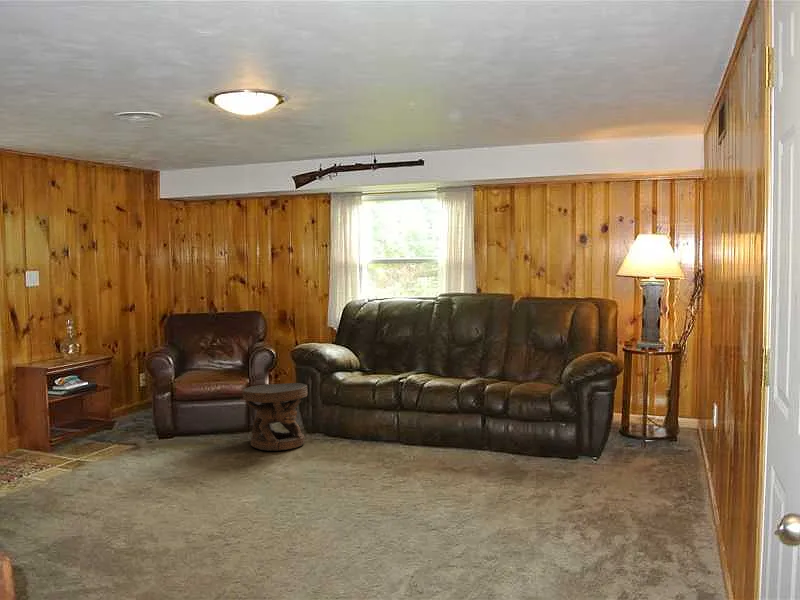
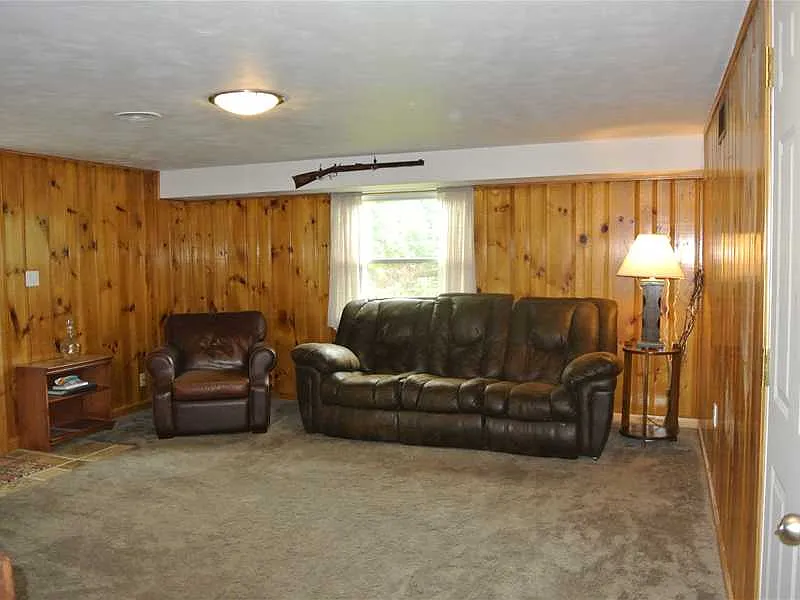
- side table [241,382,308,452]
